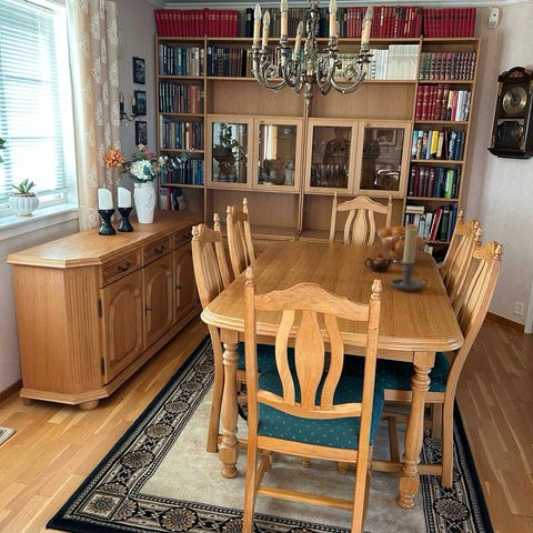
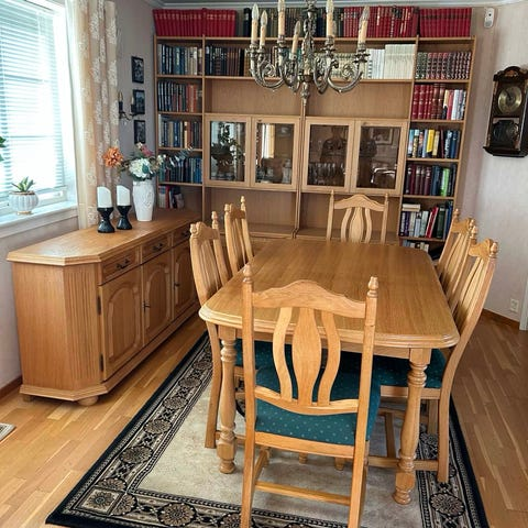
- teapot [363,253,393,273]
- fruit basket [378,223,432,264]
- candle holder [389,229,429,292]
